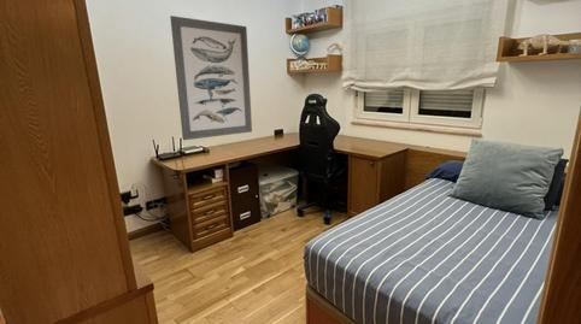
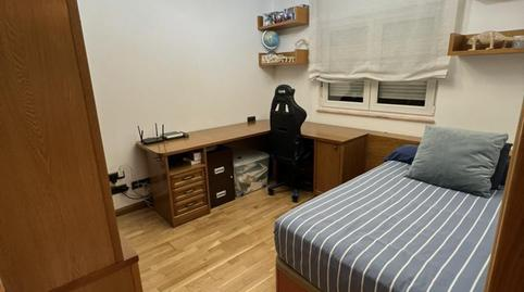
- wall art [169,14,253,141]
